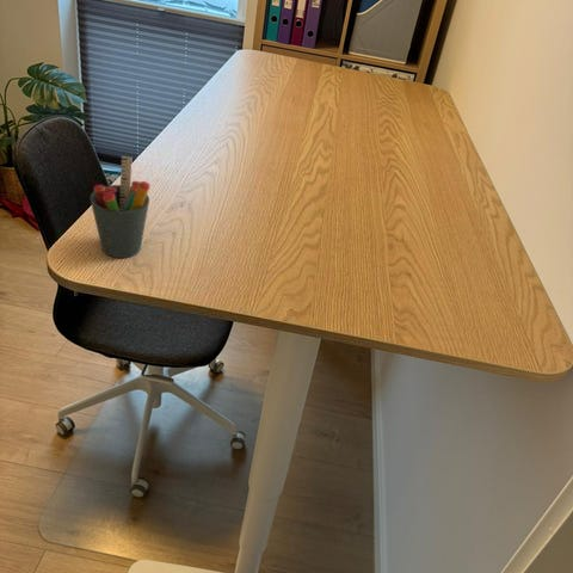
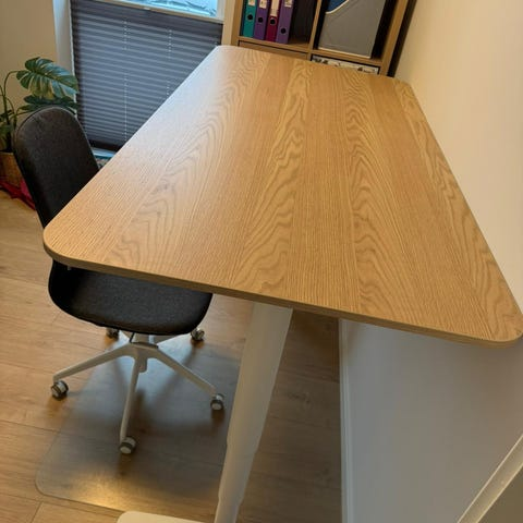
- pen holder [88,155,152,259]
